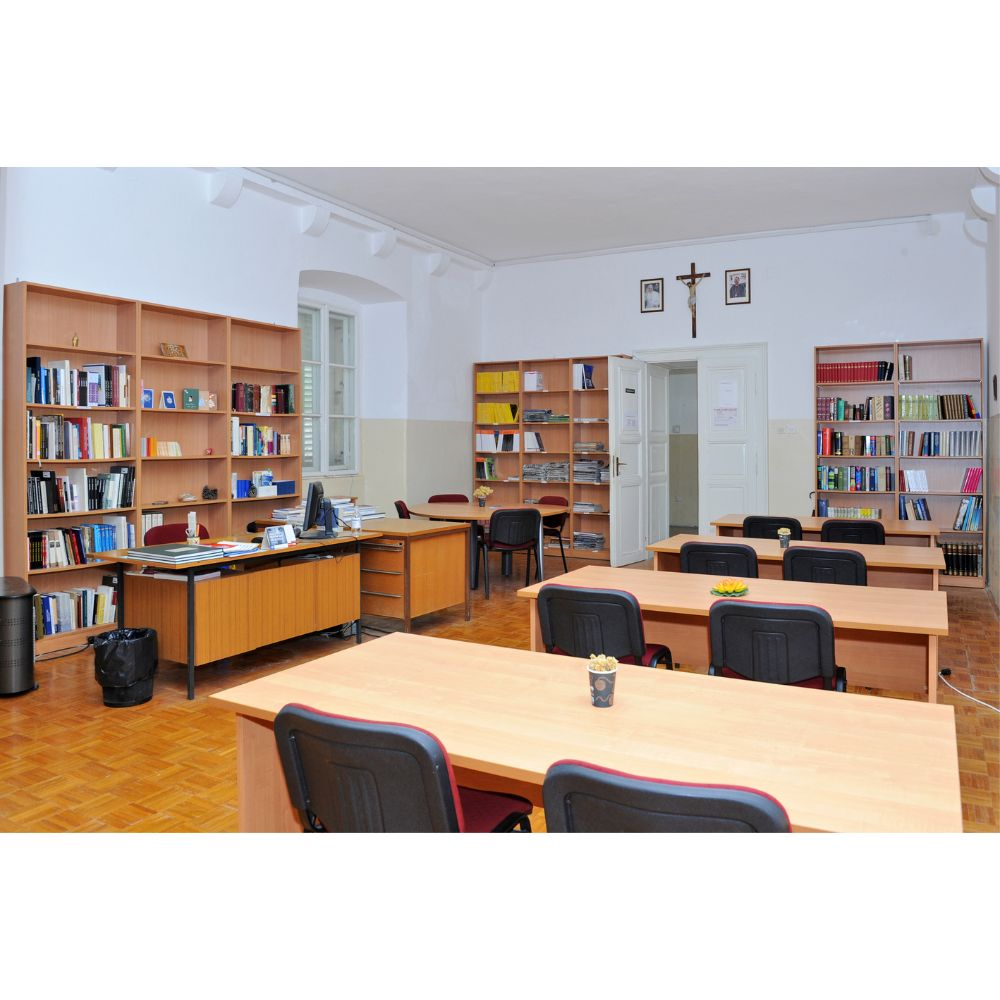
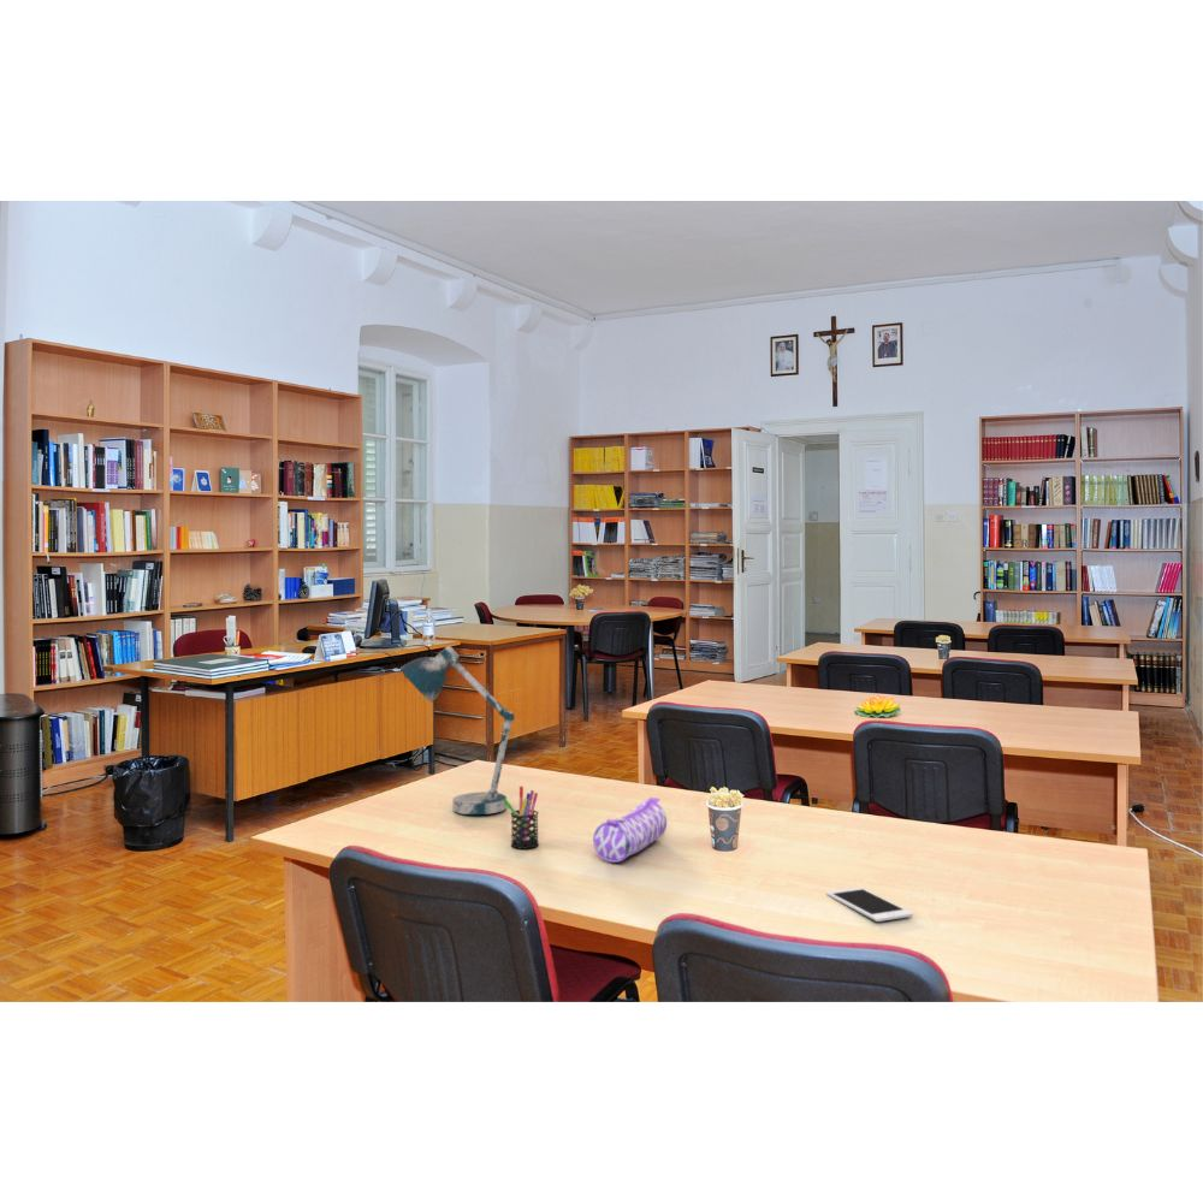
+ cell phone [825,887,913,923]
+ pen holder [503,786,540,851]
+ pencil case [592,796,668,864]
+ desk lamp [399,645,516,816]
